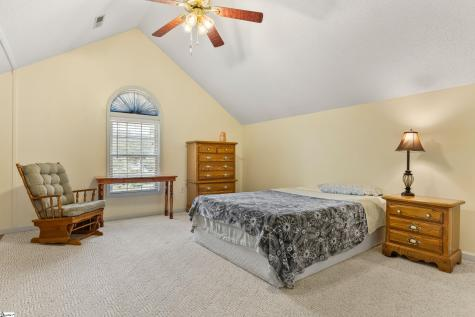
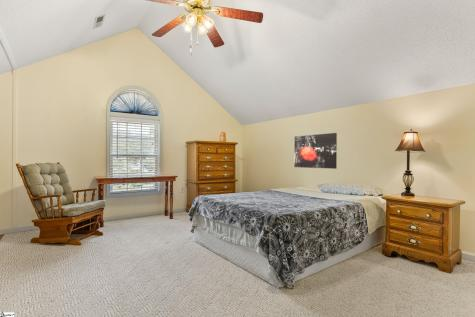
+ wall art [293,132,338,170]
